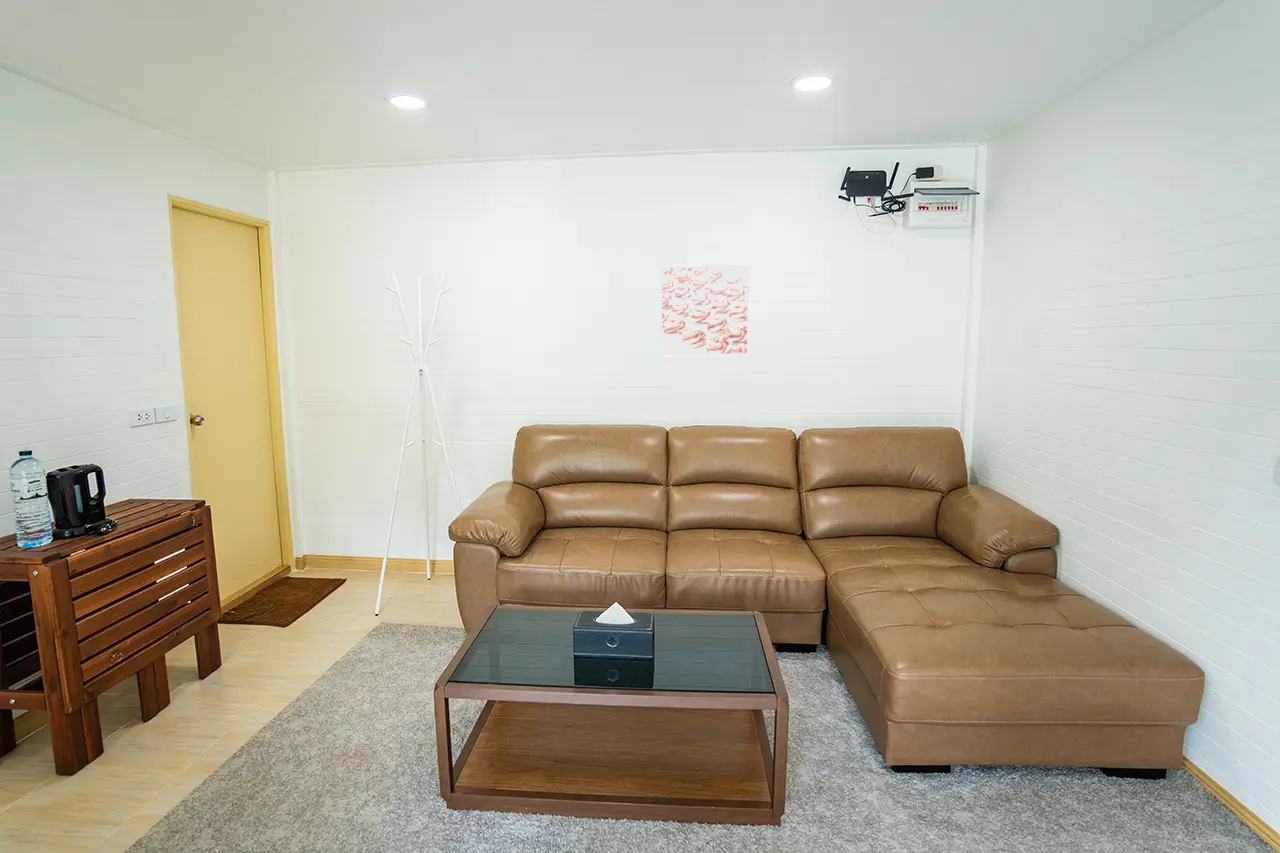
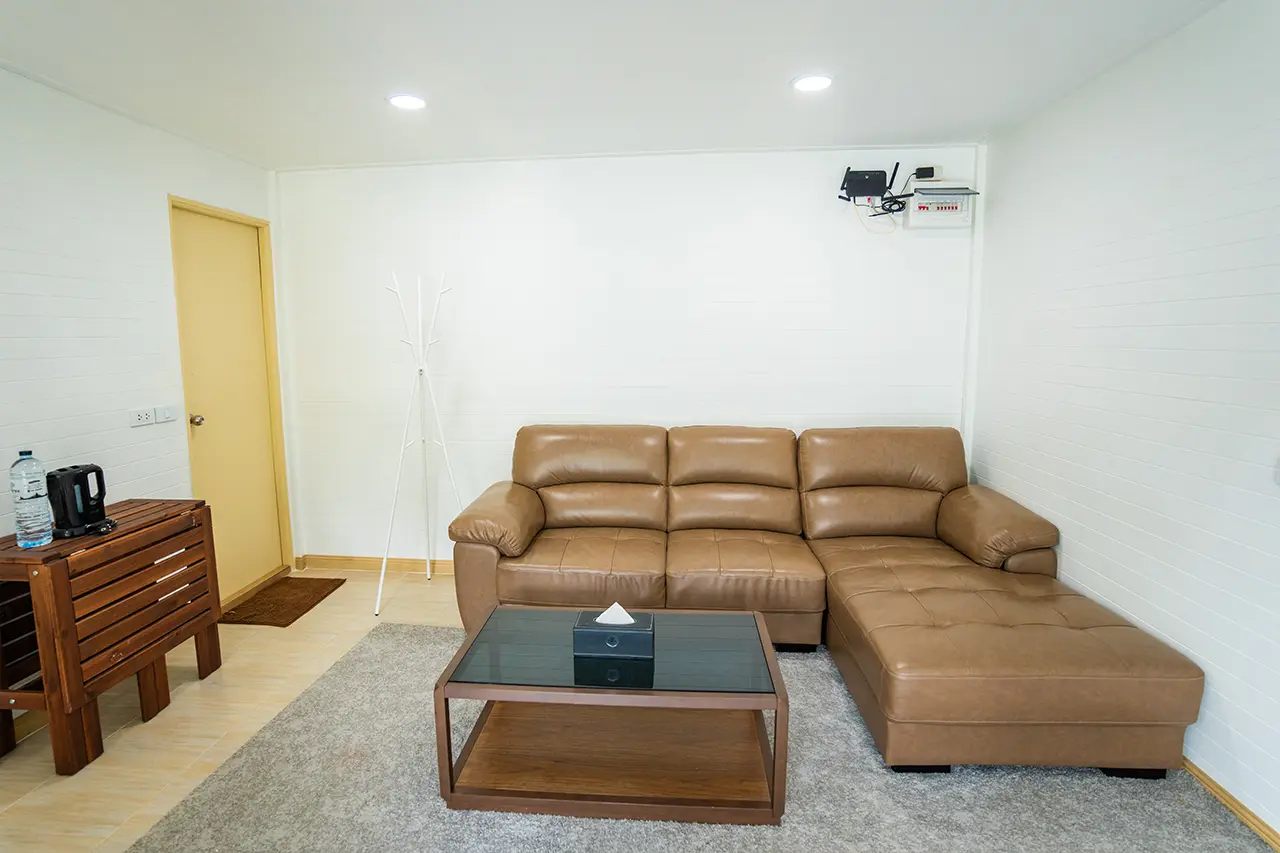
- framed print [659,264,751,356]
